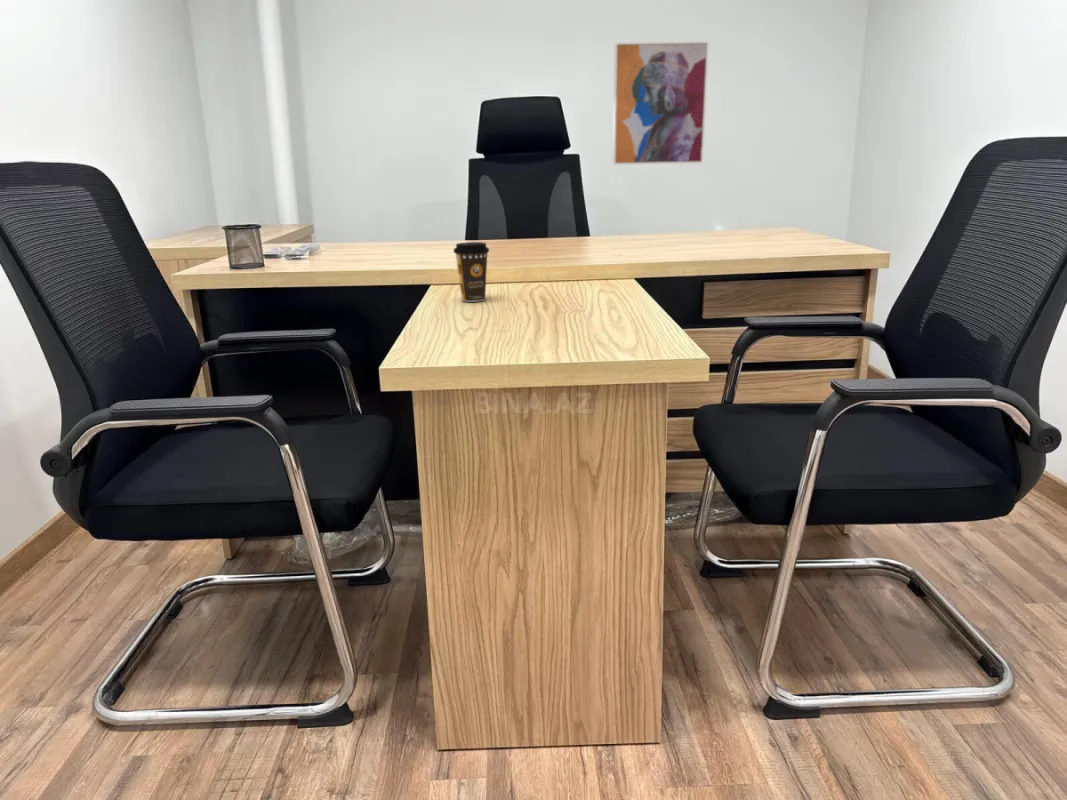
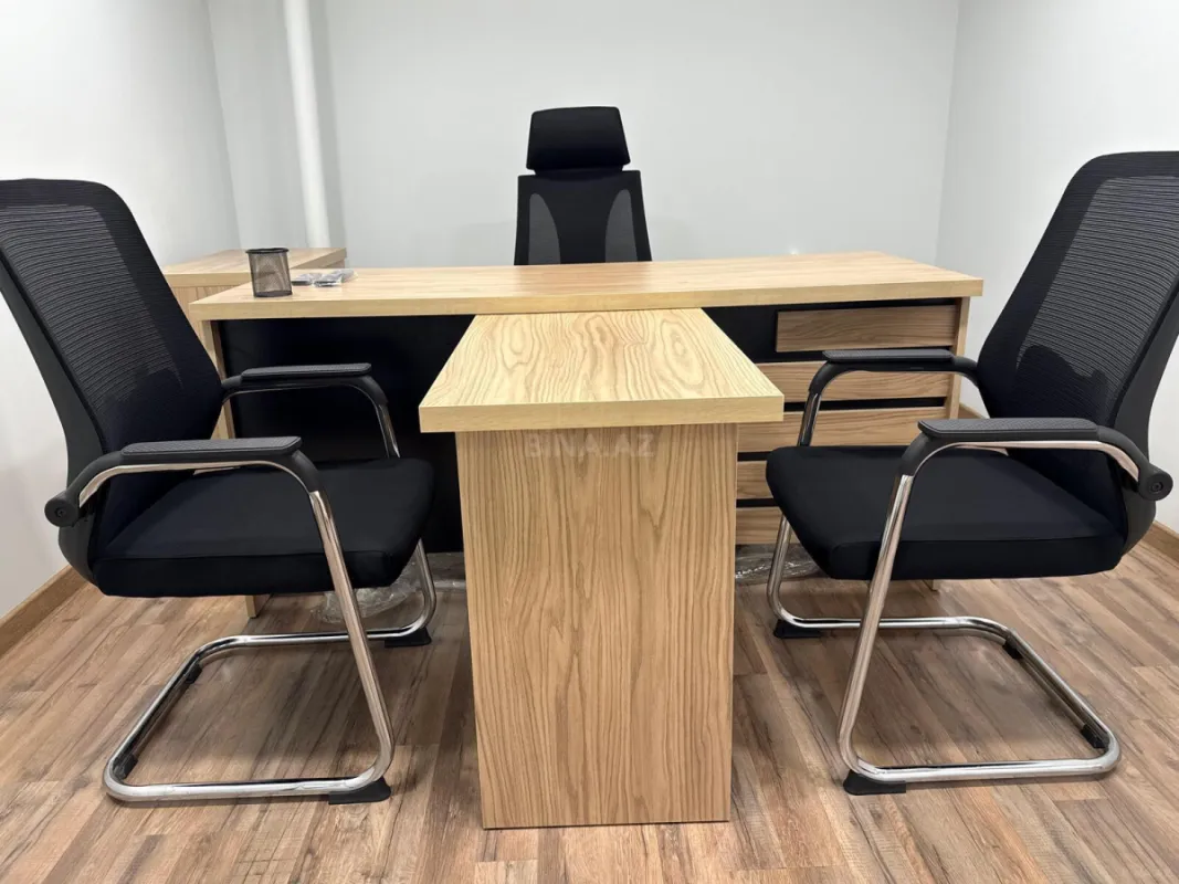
- coffee cup [453,241,490,303]
- wall art [612,40,710,166]
